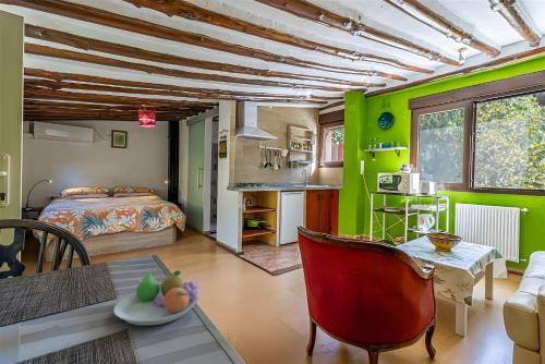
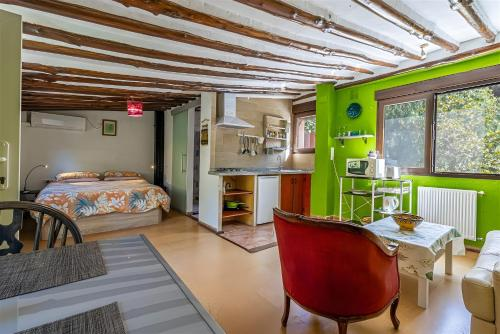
- fruit bowl [112,269,199,327]
